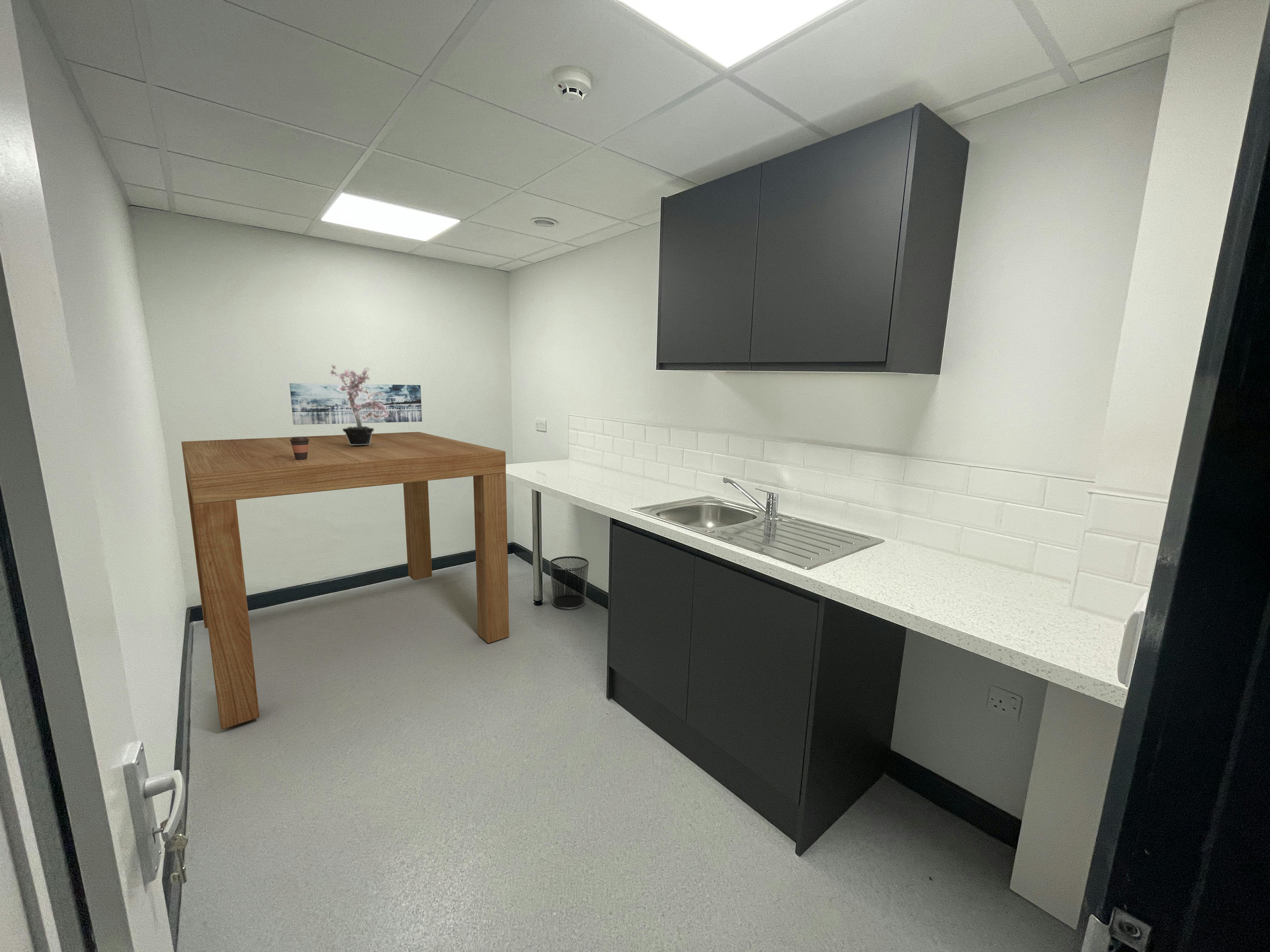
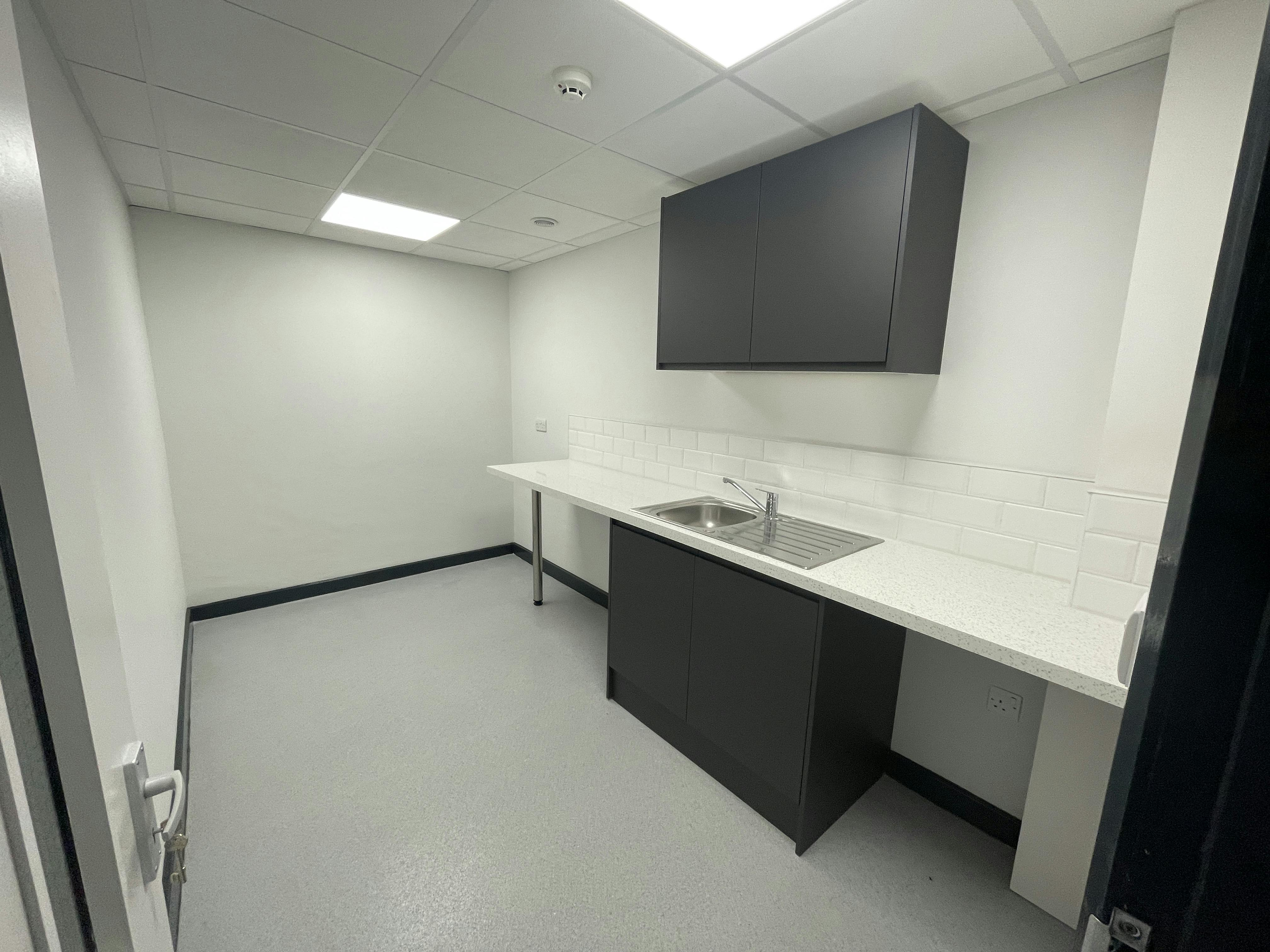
- waste bin [548,556,589,609]
- potted plant [329,364,389,445]
- table [181,432,510,730]
- wall art [289,383,422,425]
- coffee cup [289,436,310,460]
